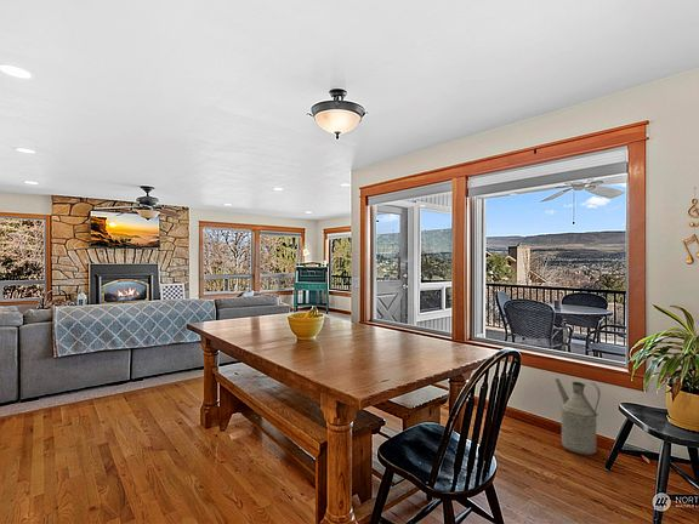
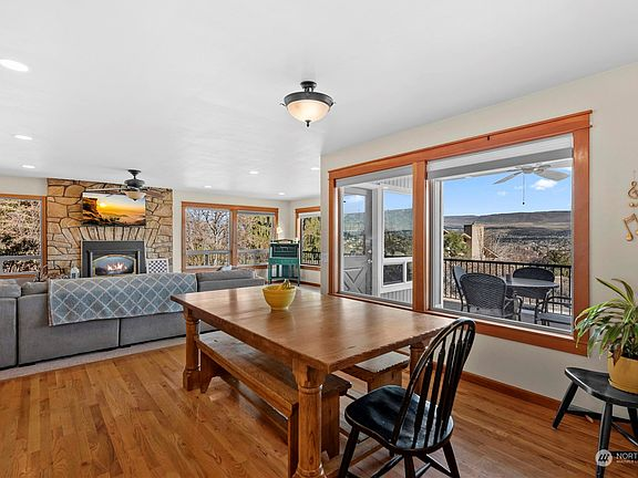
- watering can [555,377,602,456]
